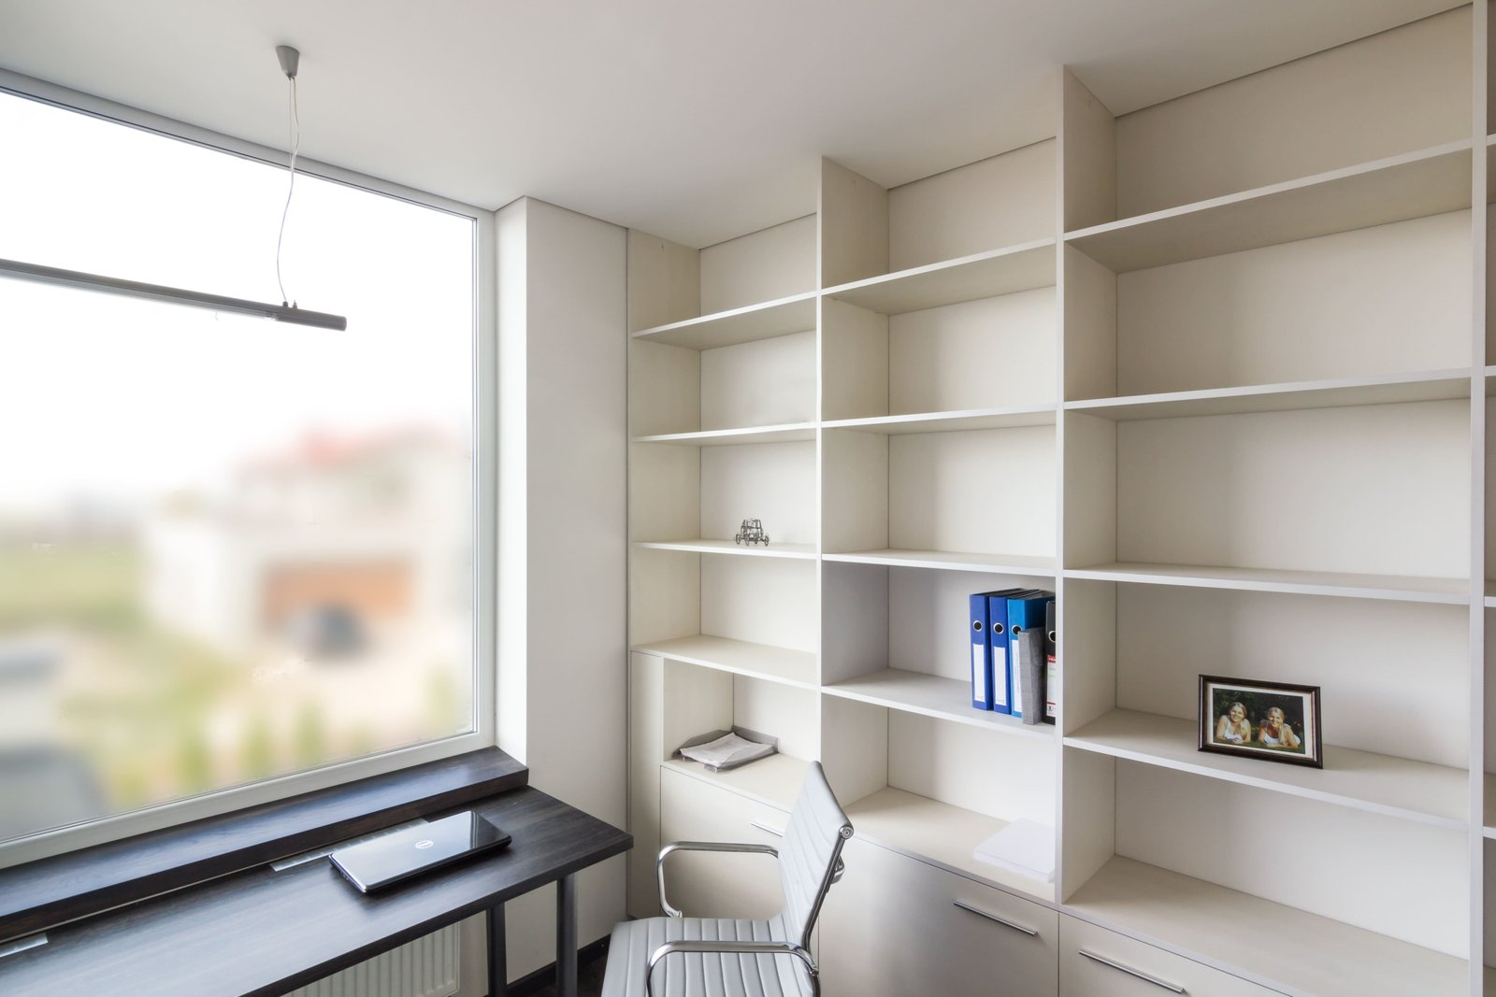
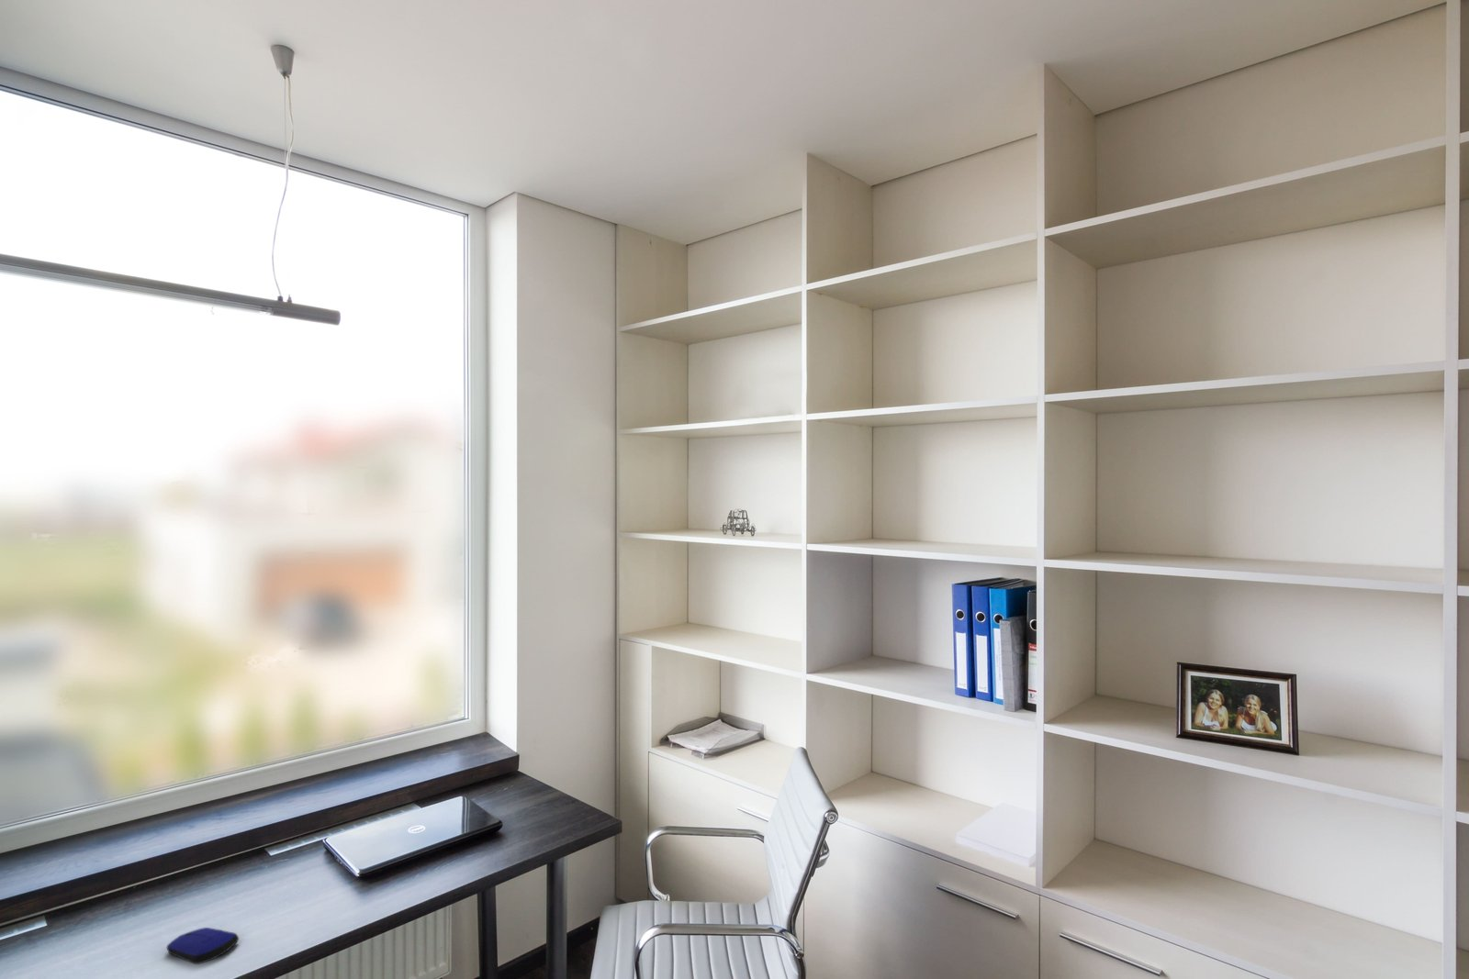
+ computer mouse [166,927,239,965]
